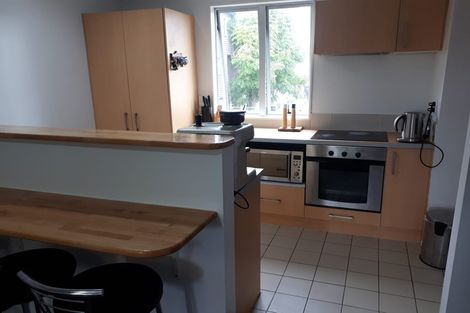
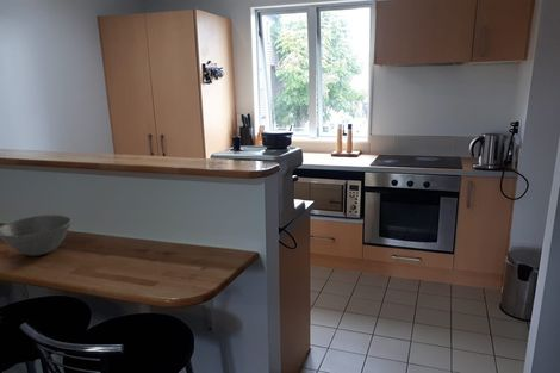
+ bowl [0,213,73,257]
